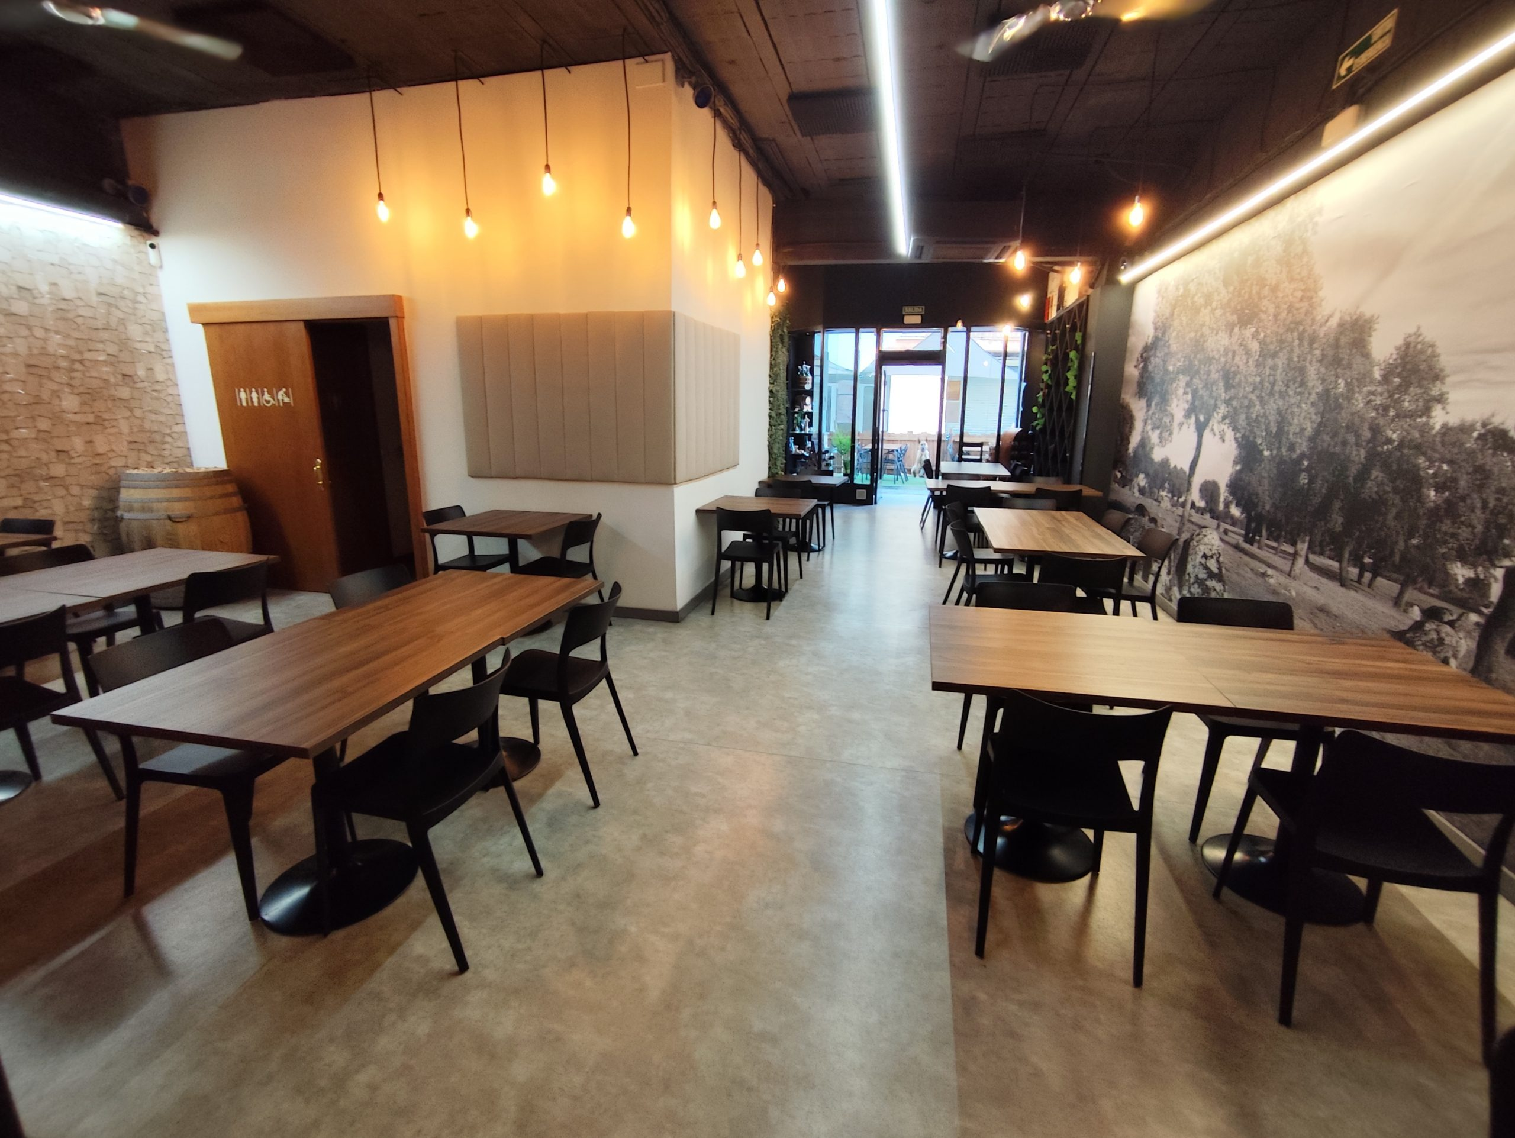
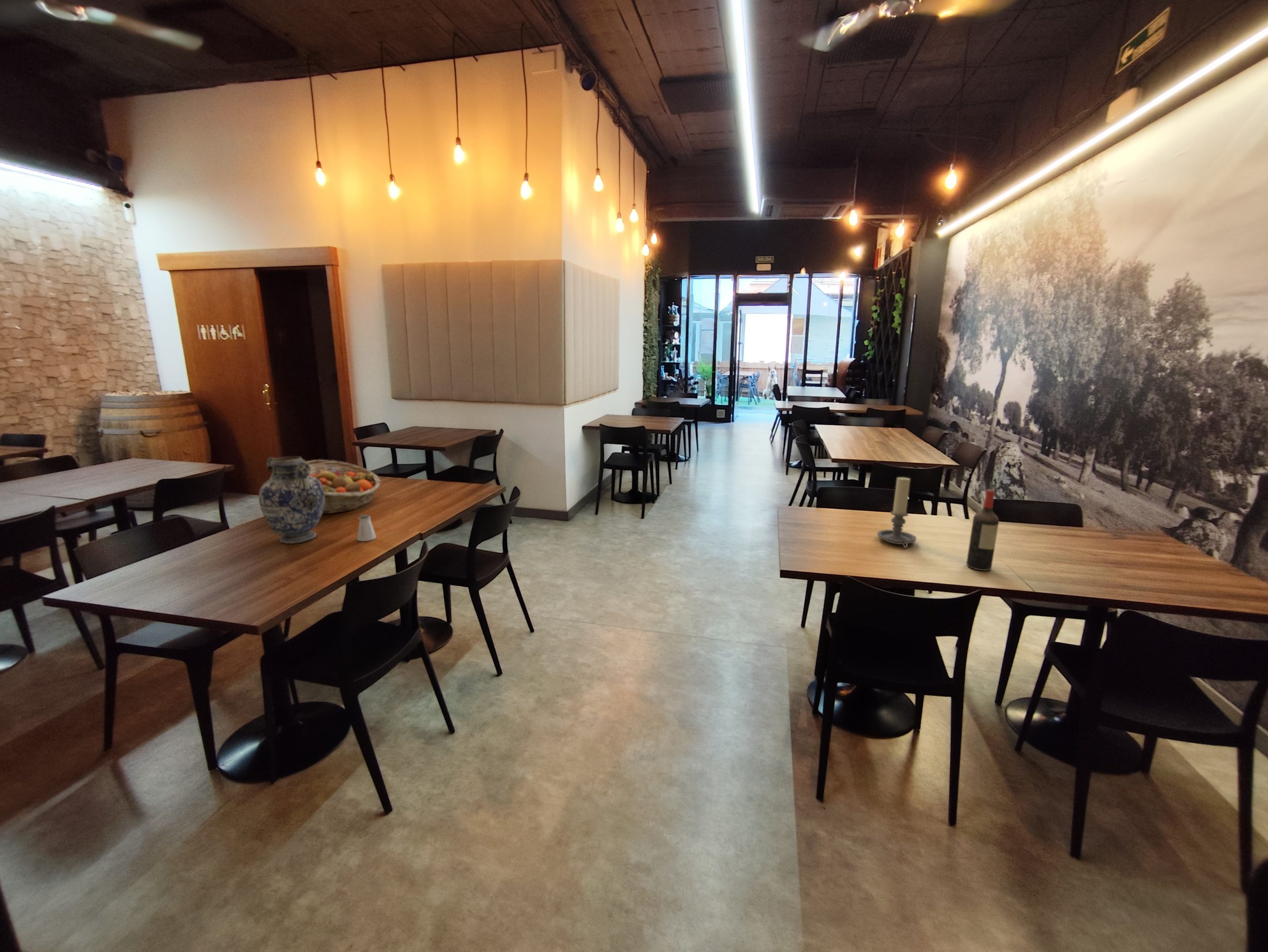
+ saltshaker [357,514,376,542]
+ candle holder [877,476,917,549]
+ vase [258,455,324,544]
+ fruit basket [306,459,381,514]
+ wine bottle [966,489,1000,571]
